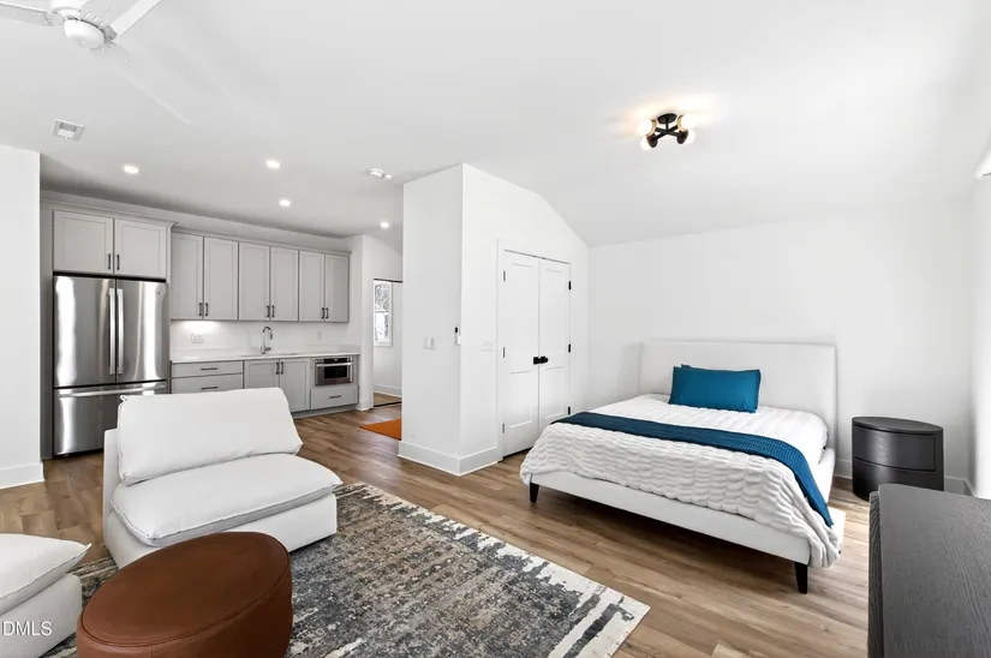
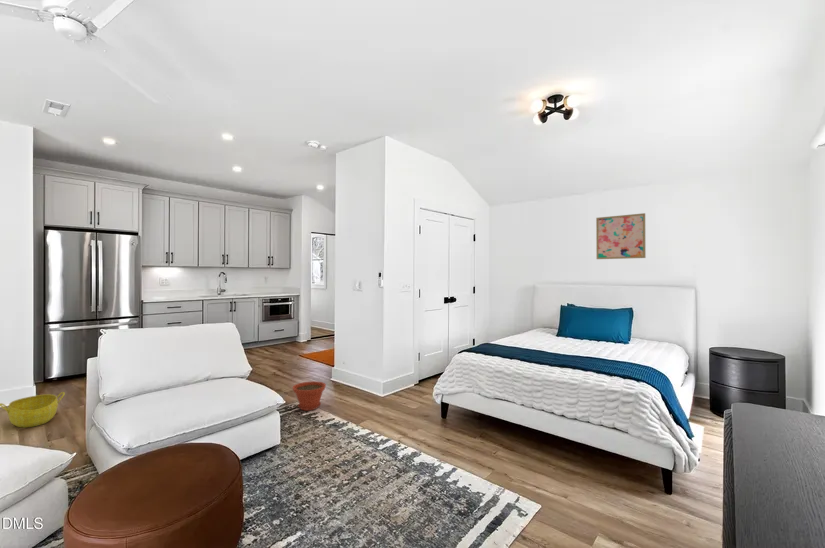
+ plant pot [292,380,327,412]
+ basket [0,391,66,428]
+ wall art [595,212,647,260]
